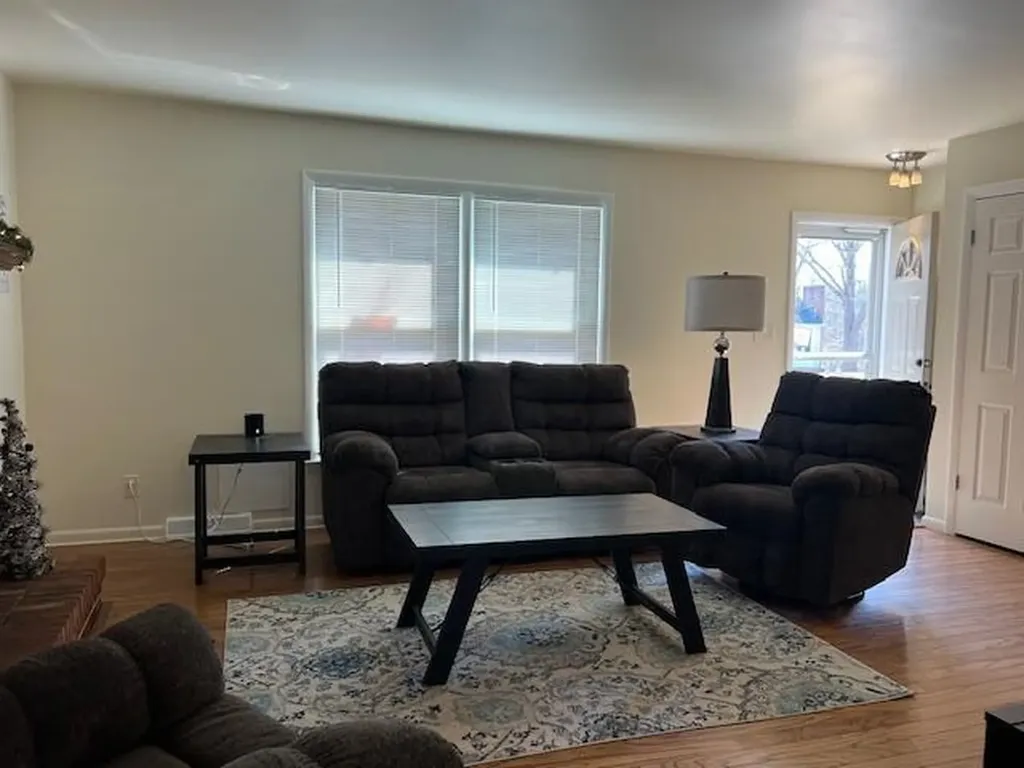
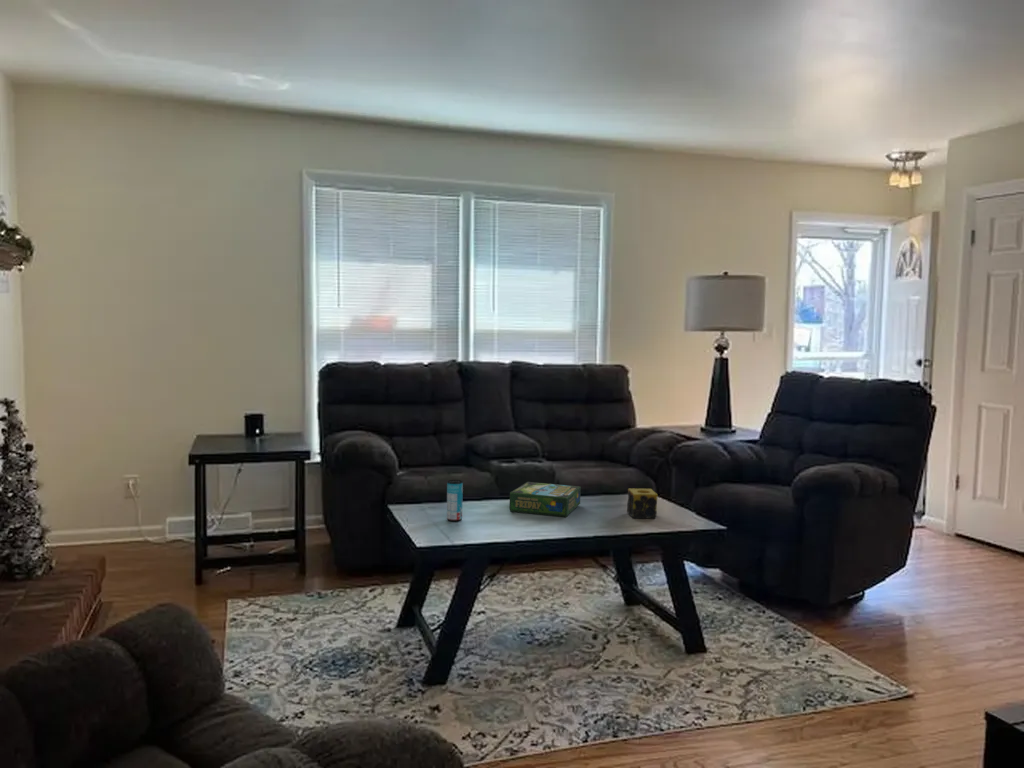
+ beverage can [446,479,464,522]
+ board game [508,481,582,518]
+ candle [626,488,658,519]
